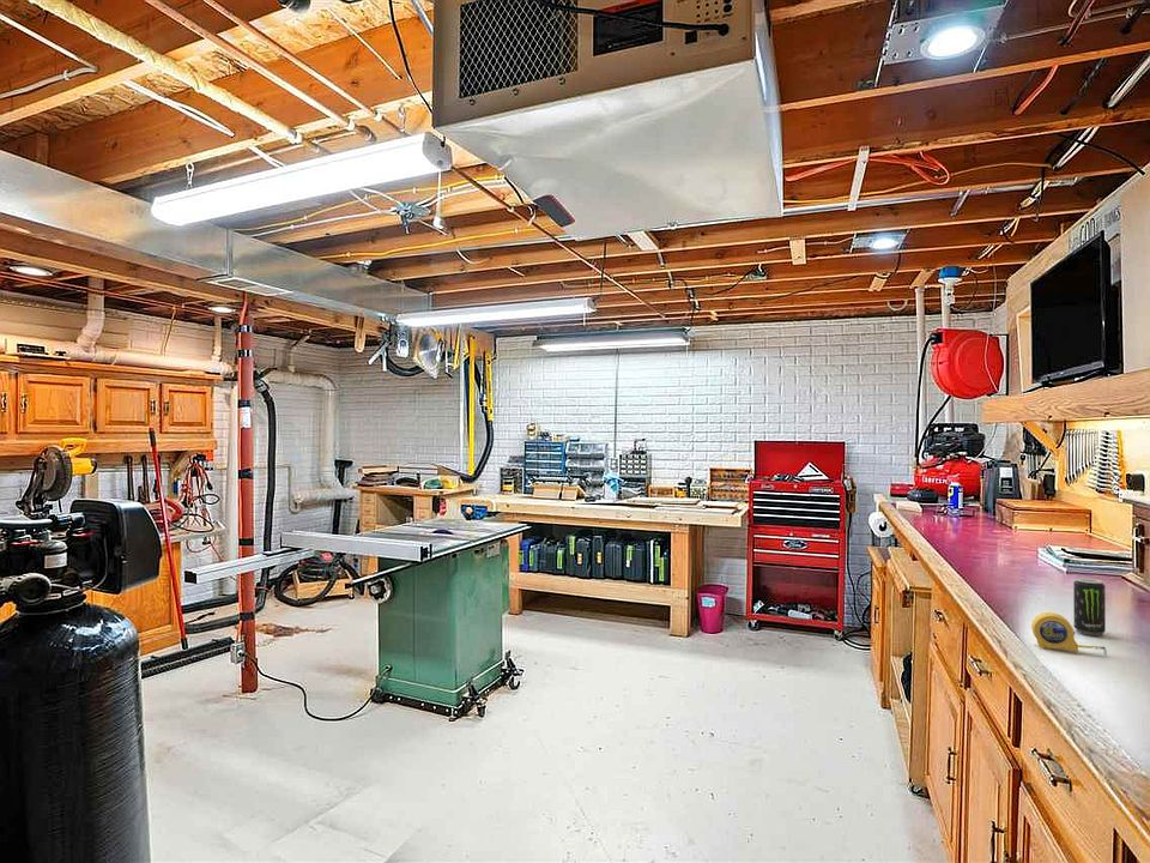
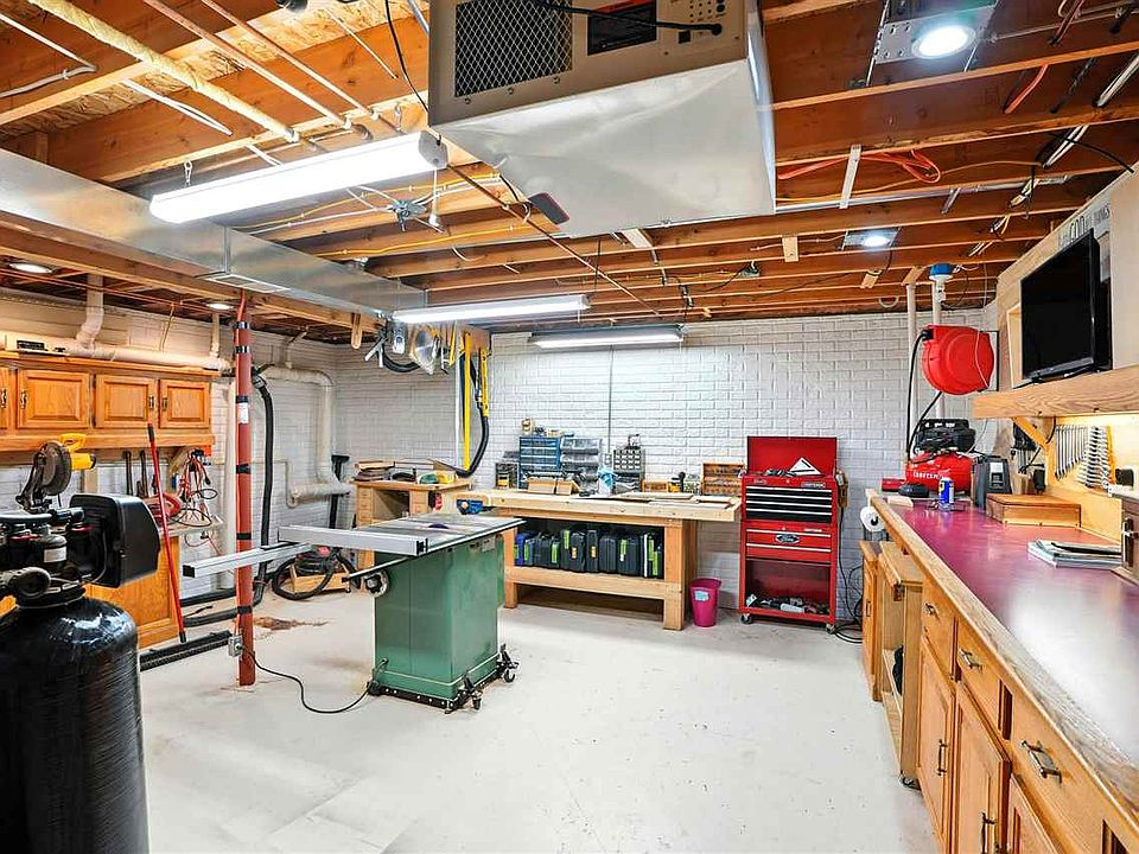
- beverage can [1072,577,1107,636]
- tape measure [1030,611,1108,657]
